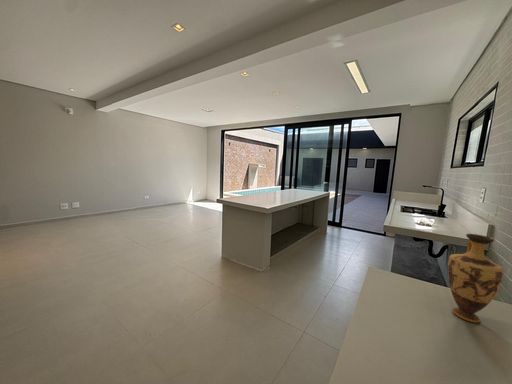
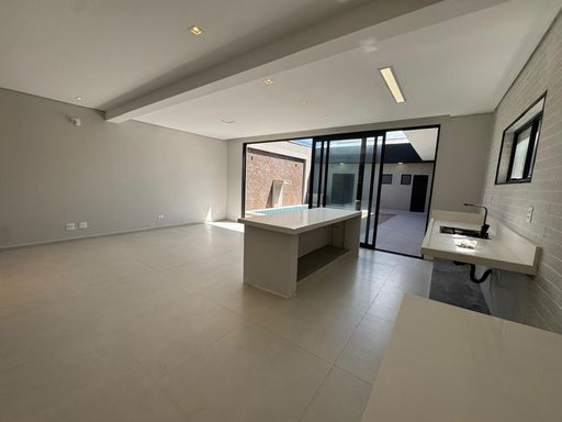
- vase [447,233,505,323]
